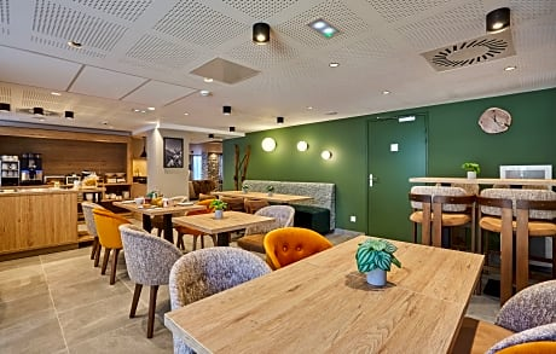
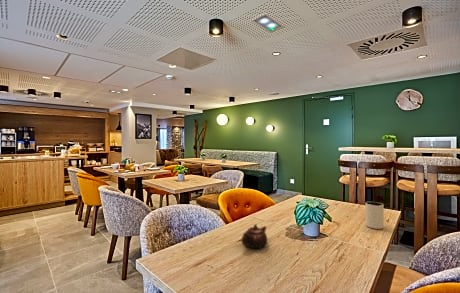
+ pitcher [364,201,385,230]
+ teapot [241,223,268,249]
